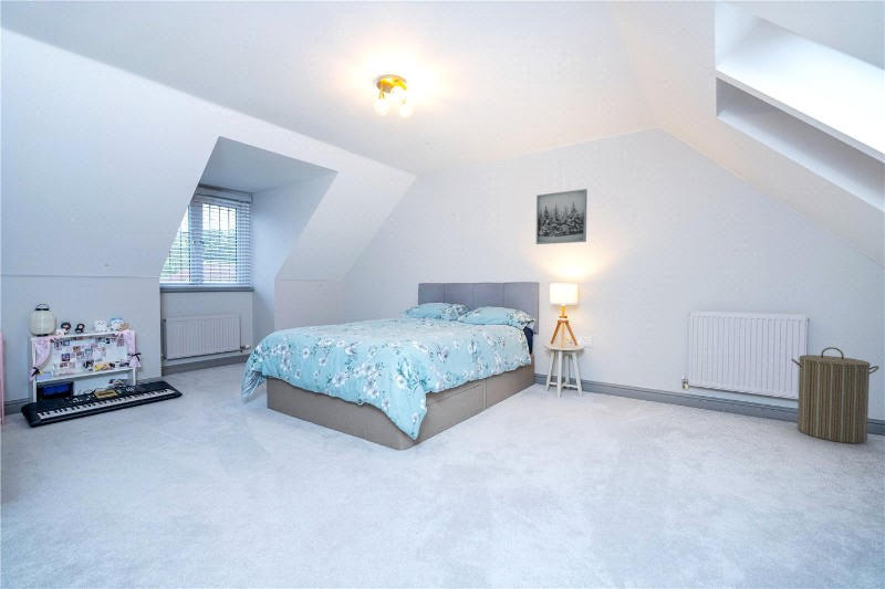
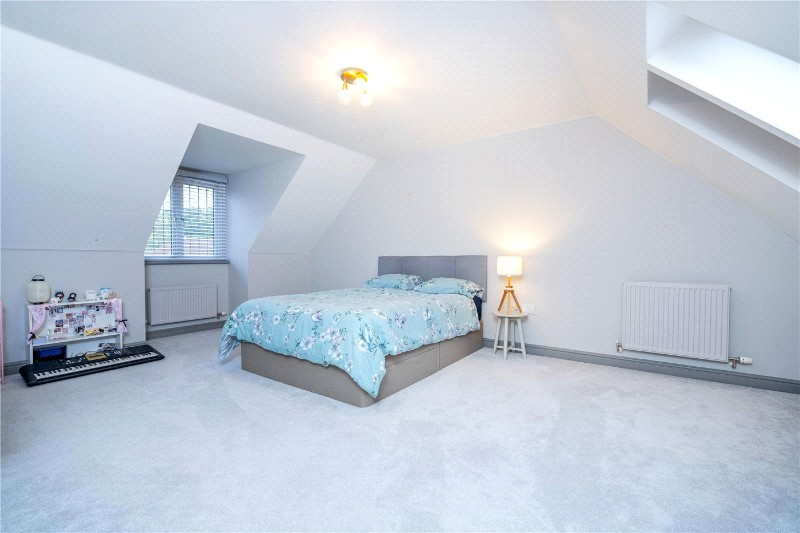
- wall art [535,188,589,245]
- laundry hamper [790,346,881,444]
